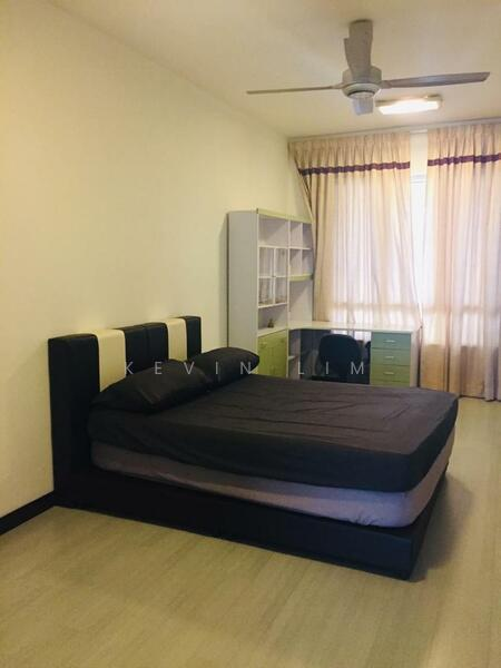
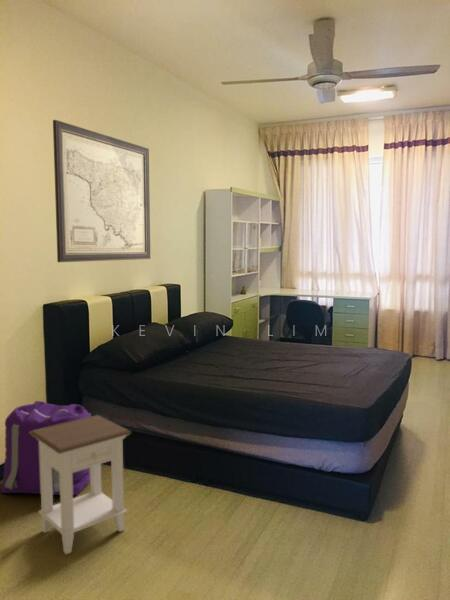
+ nightstand [29,414,133,555]
+ backpack [0,400,92,496]
+ wall art [52,119,151,263]
